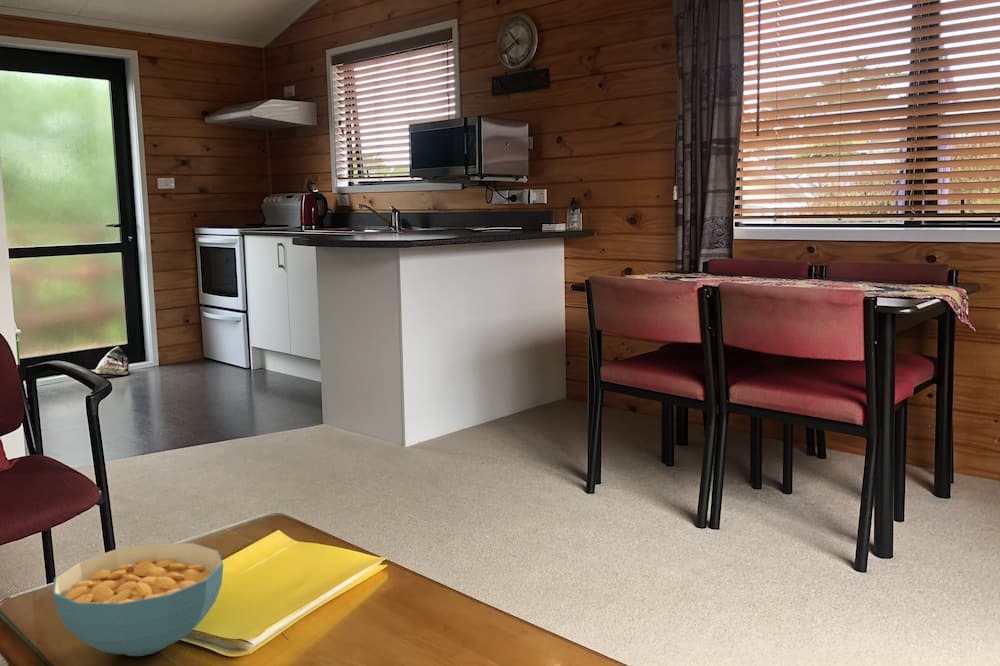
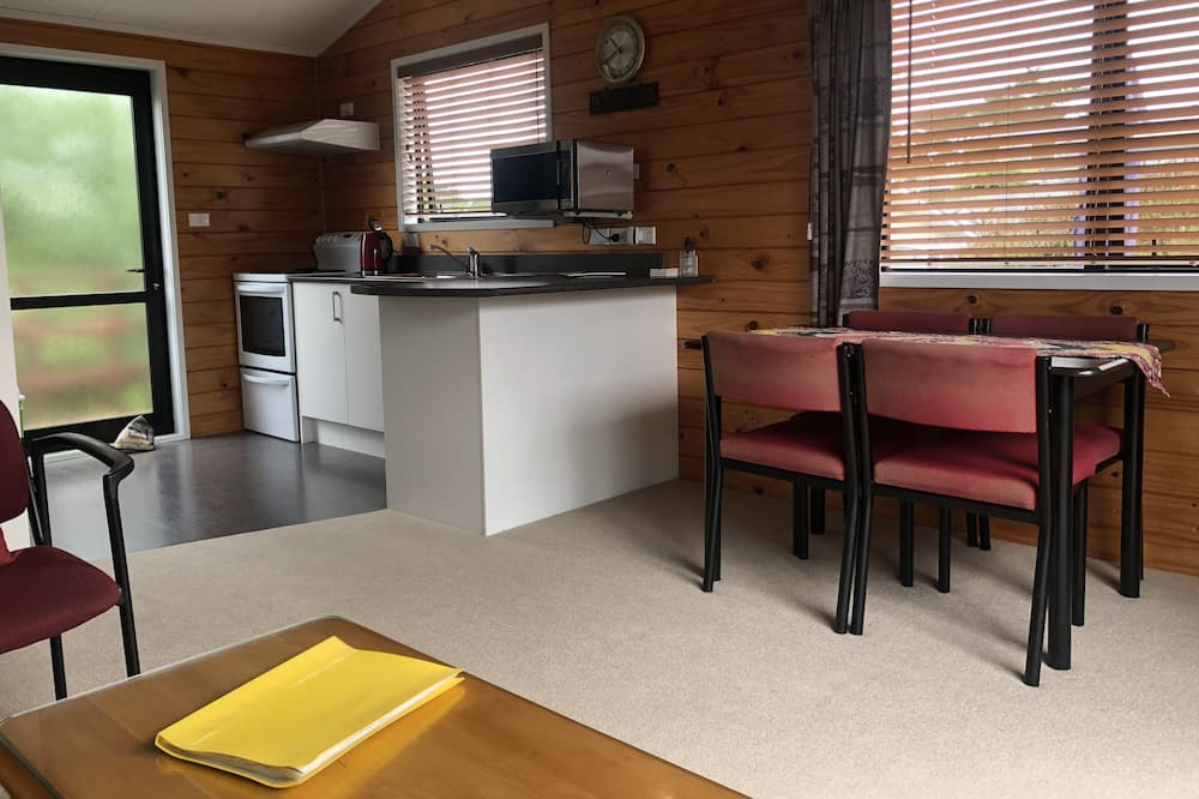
- cereal bowl [52,542,224,657]
